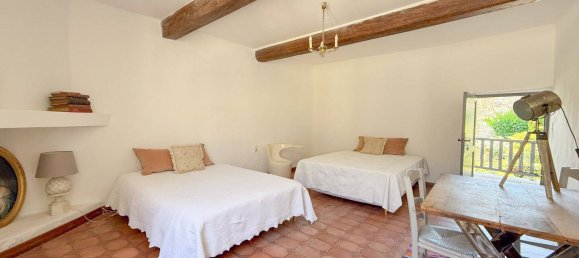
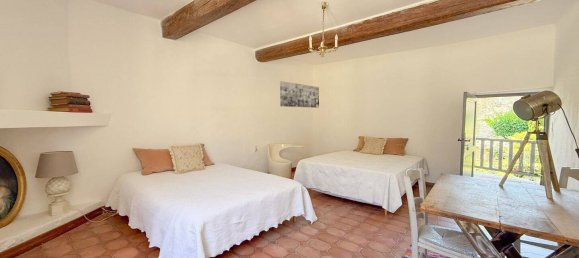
+ wall art [279,80,320,109]
